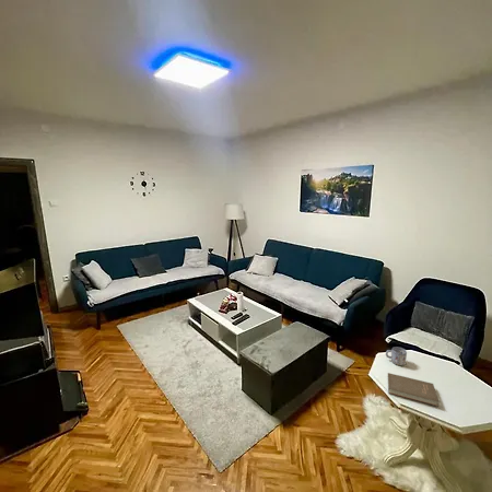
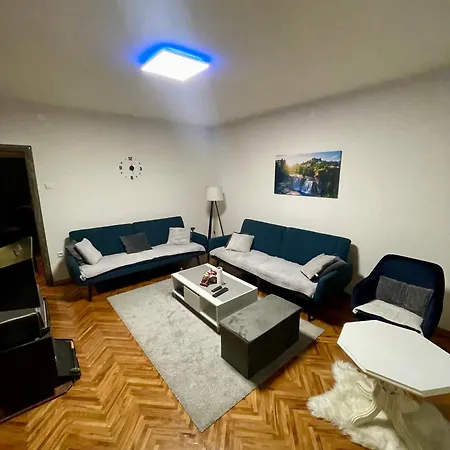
- mug [385,345,408,366]
- book [386,372,440,408]
